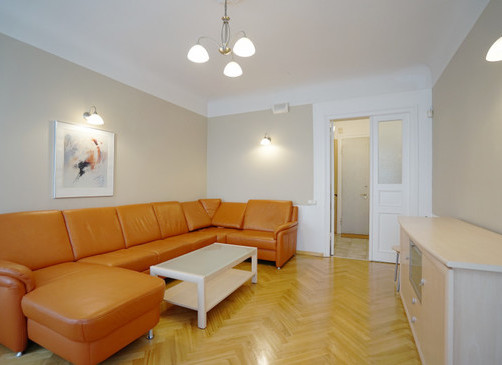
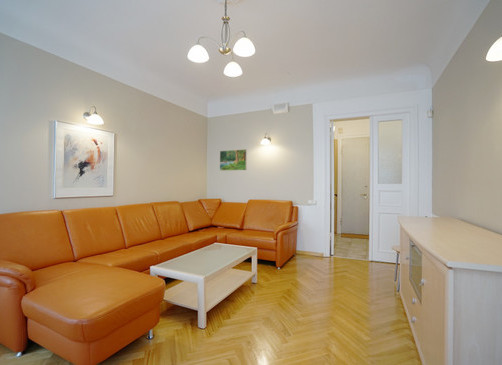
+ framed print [219,148,248,172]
